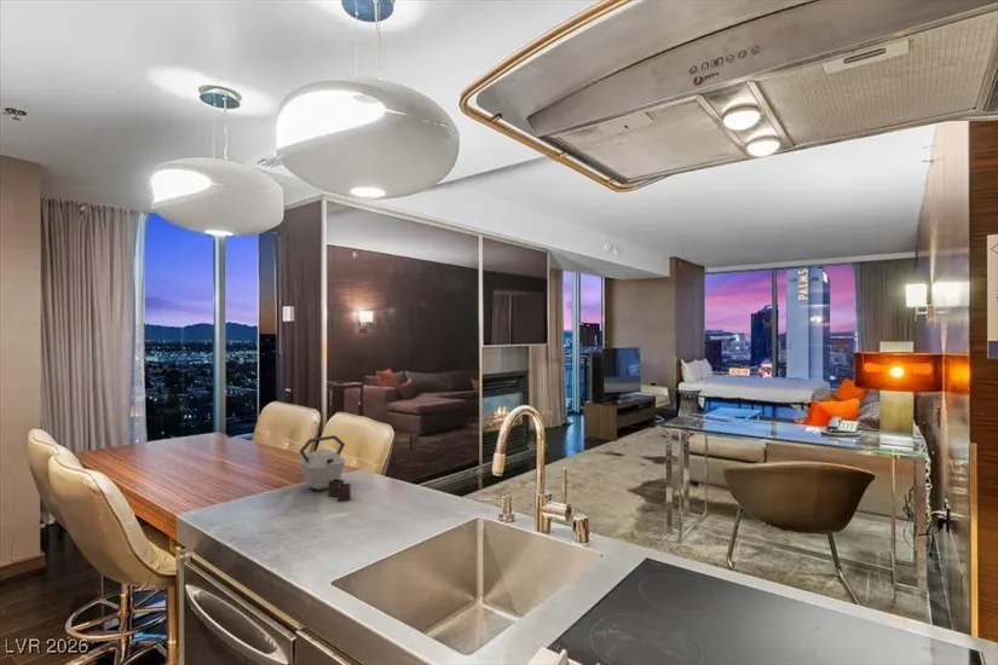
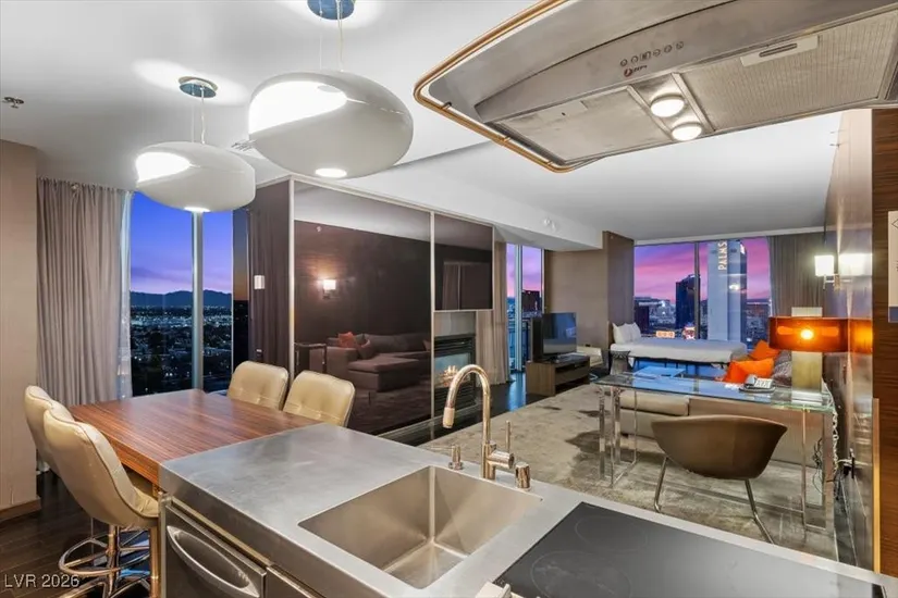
- kettle [298,434,352,503]
